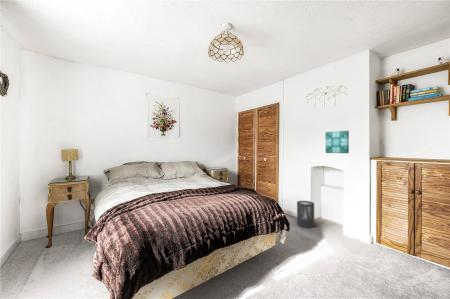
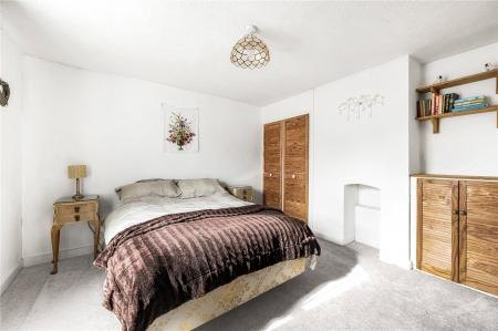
- trash can [296,200,315,229]
- wall art [325,130,350,154]
